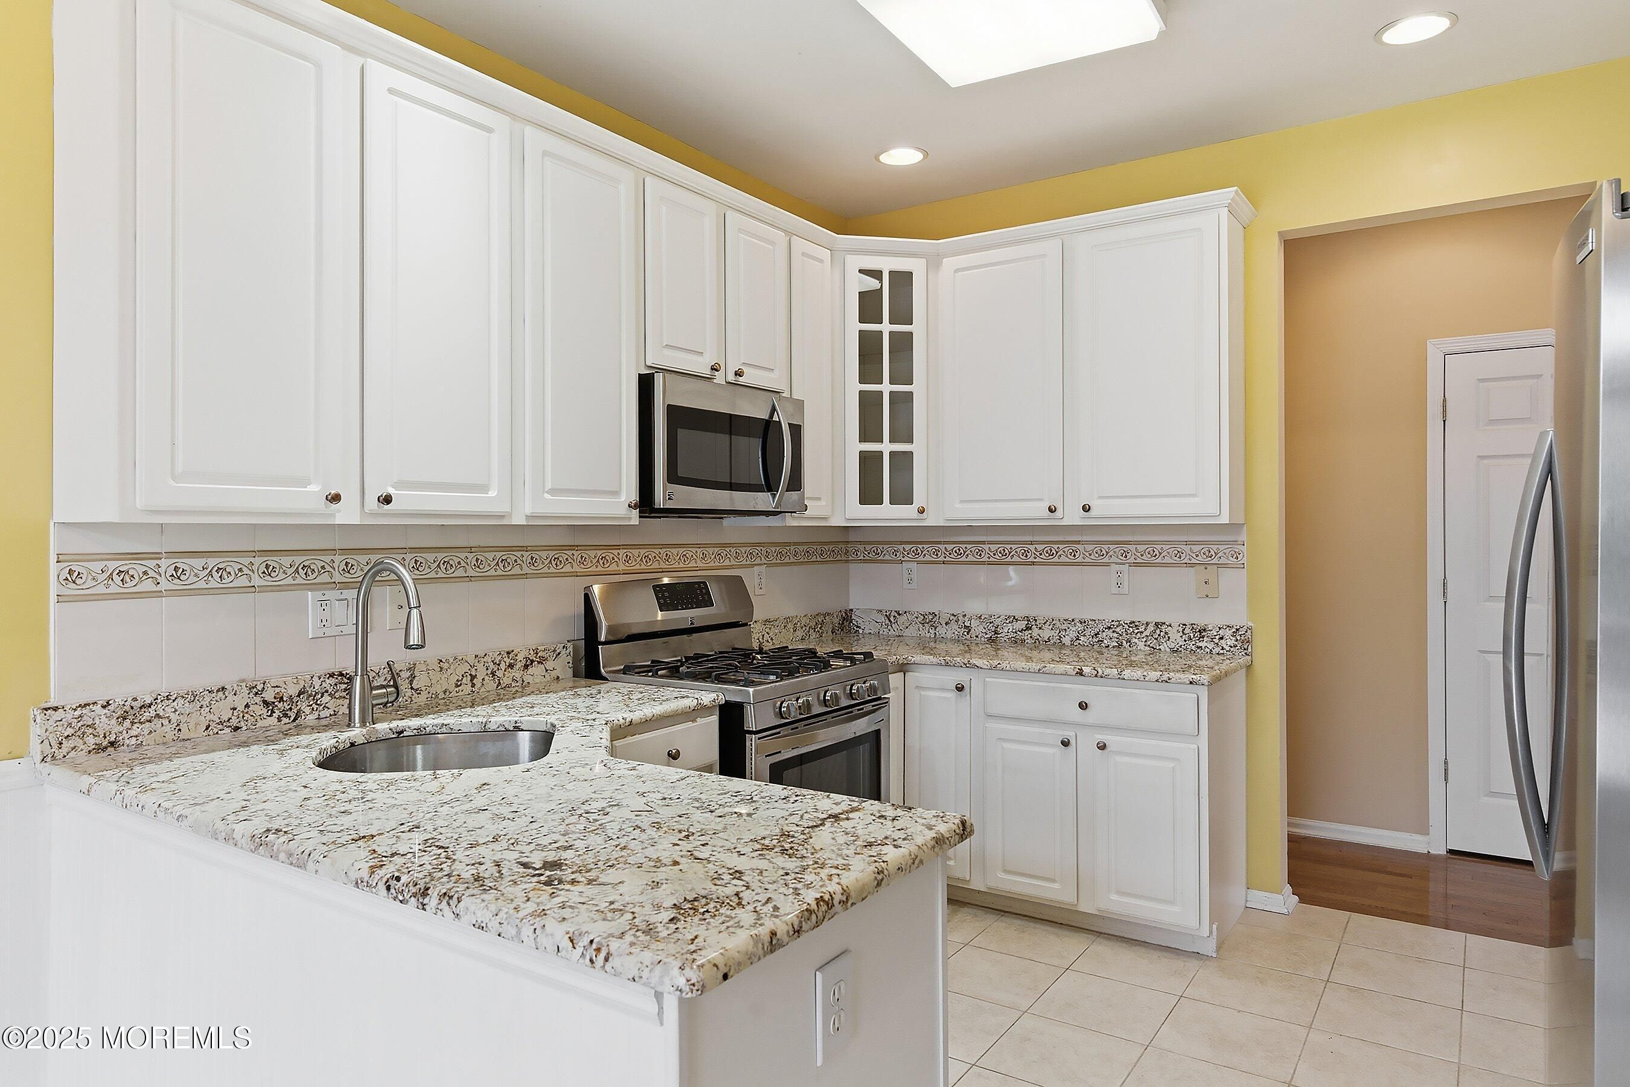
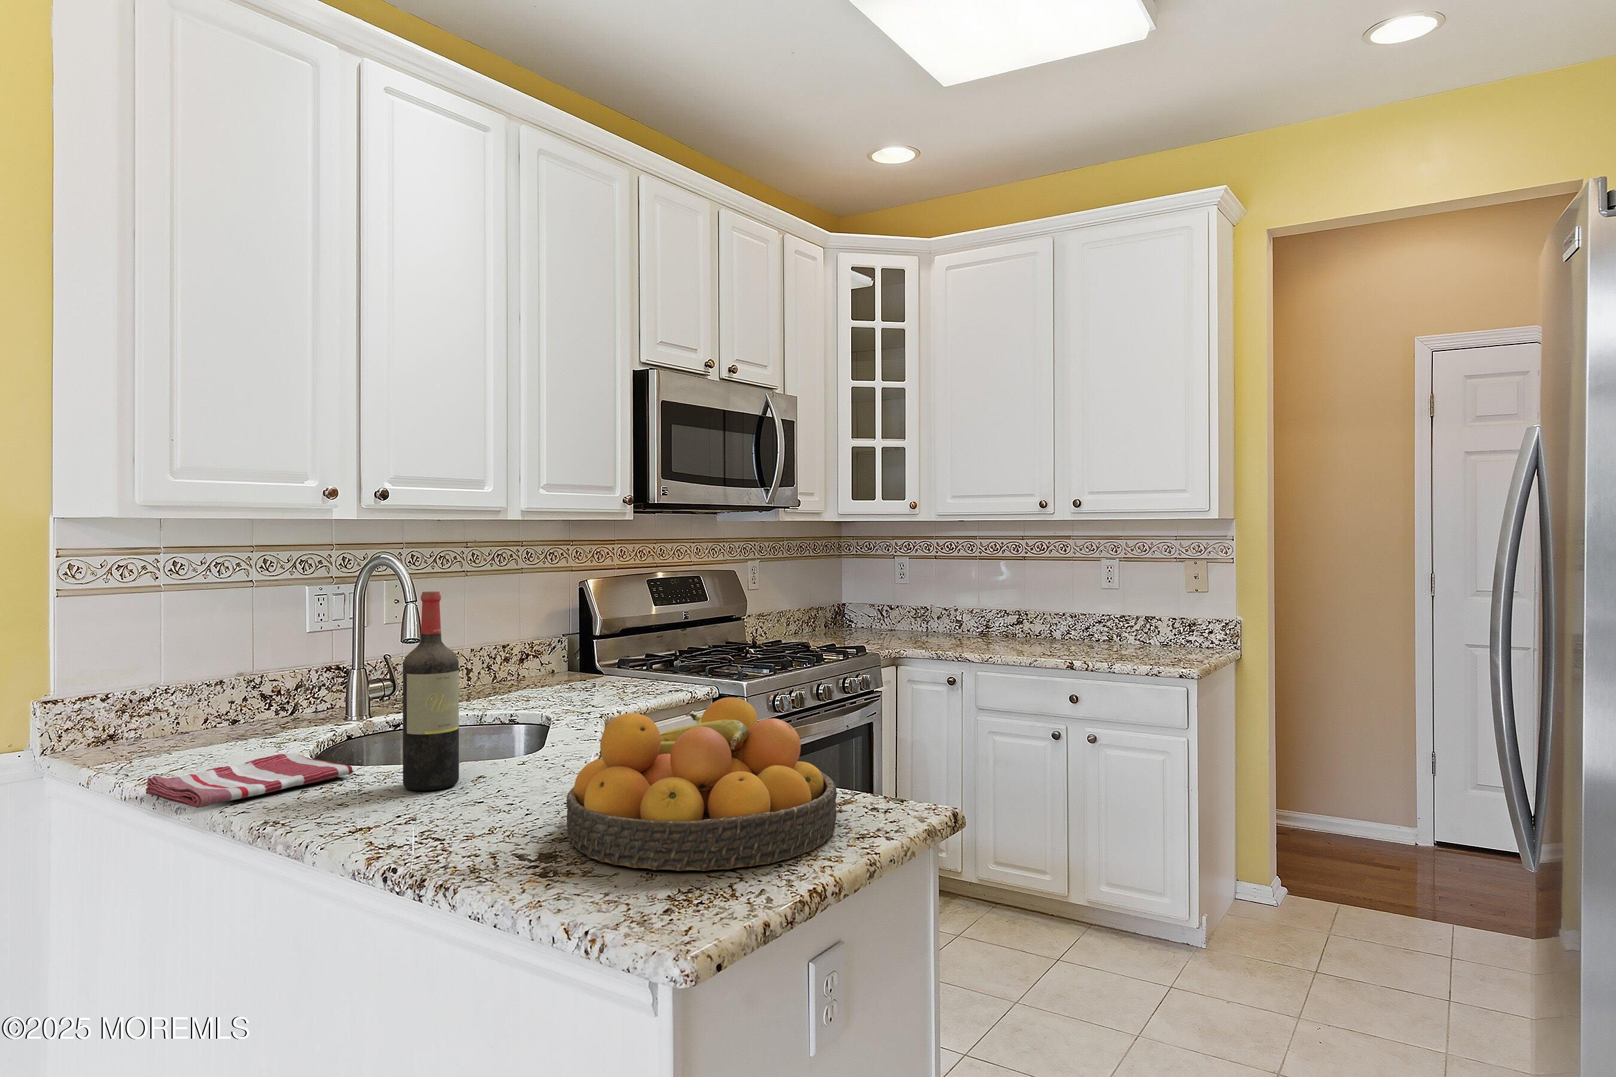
+ dish towel [145,752,354,809]
+ wine bottle [403,591,459,791]
+ fruit bowl [565,697,837,871]
